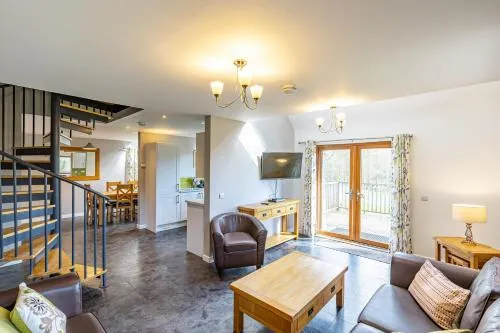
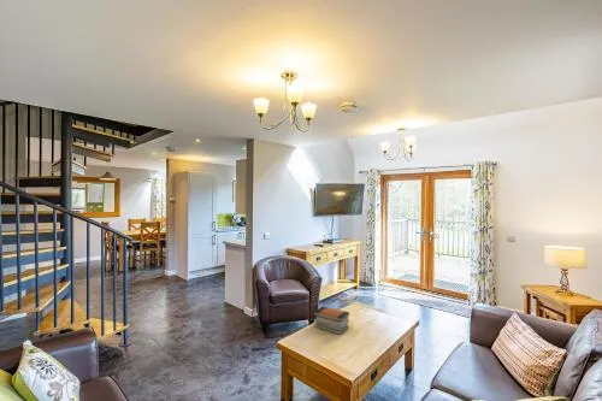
+ book stack [312,305,350,336]
